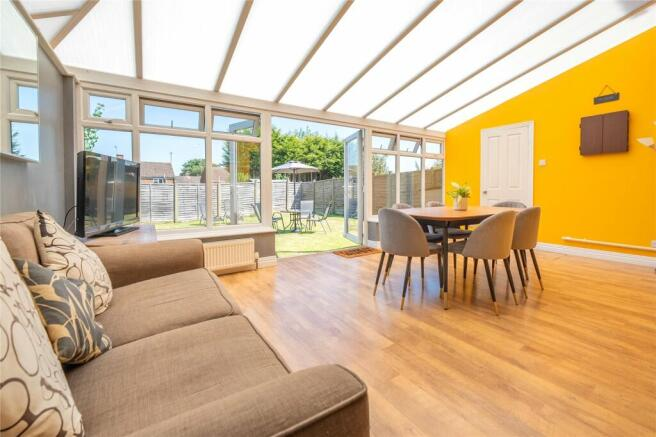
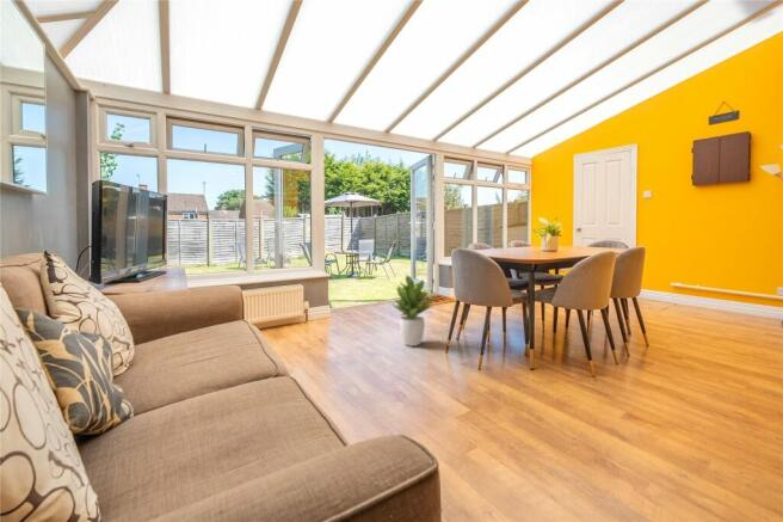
+ potted plant [389,275,433,348]
